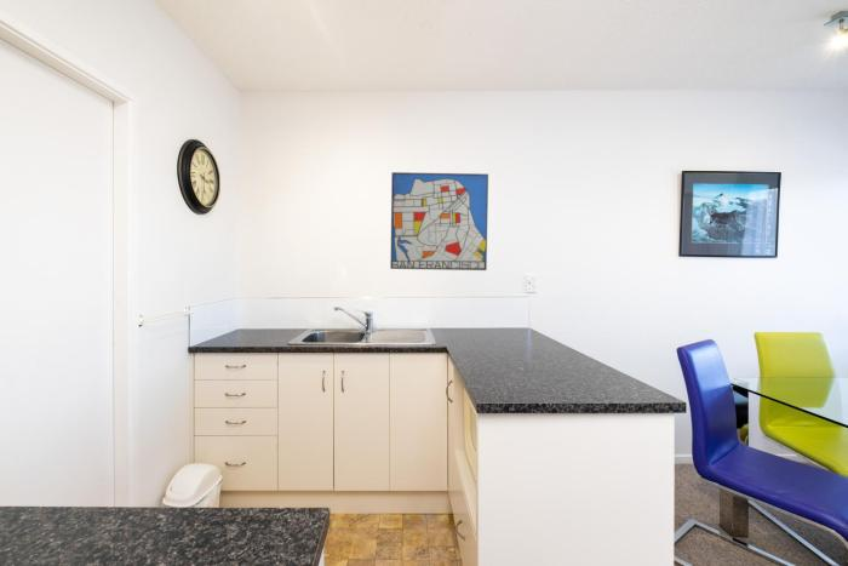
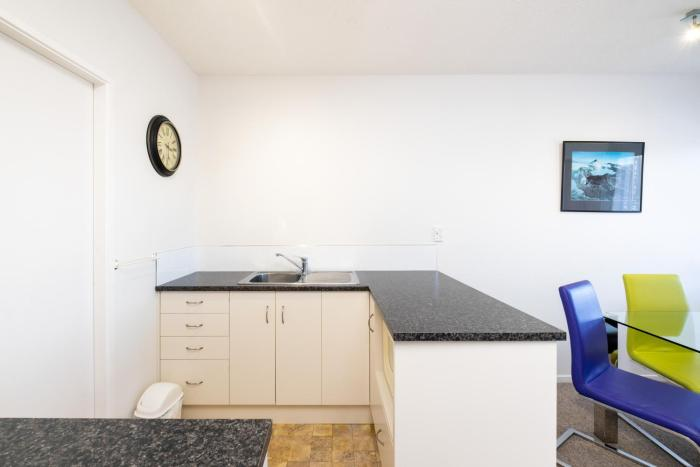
- wall art [389,171,489,271]
